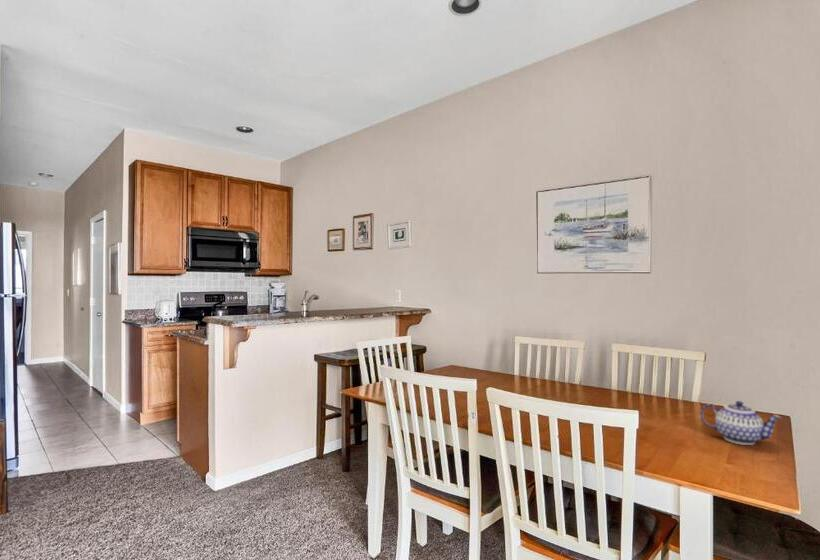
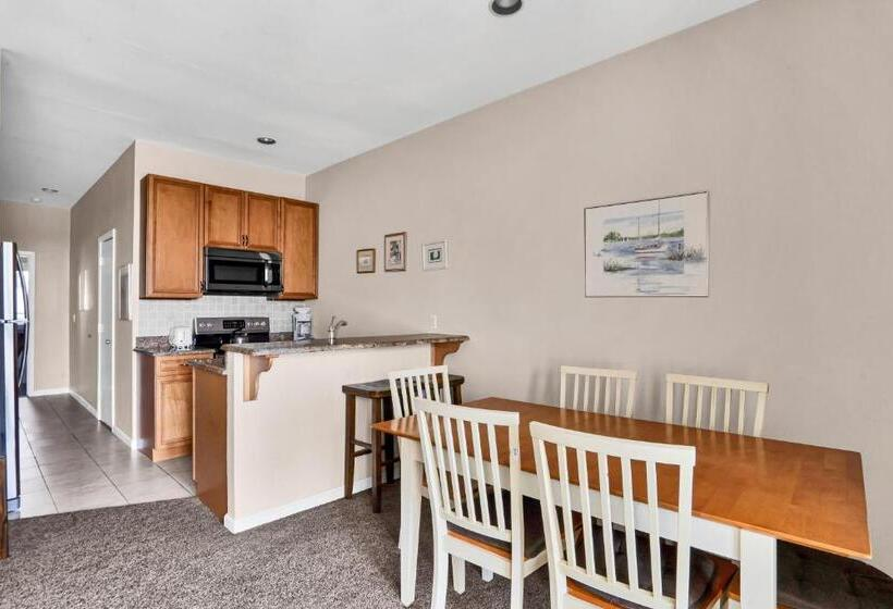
- teapot [699,400,783,446]
